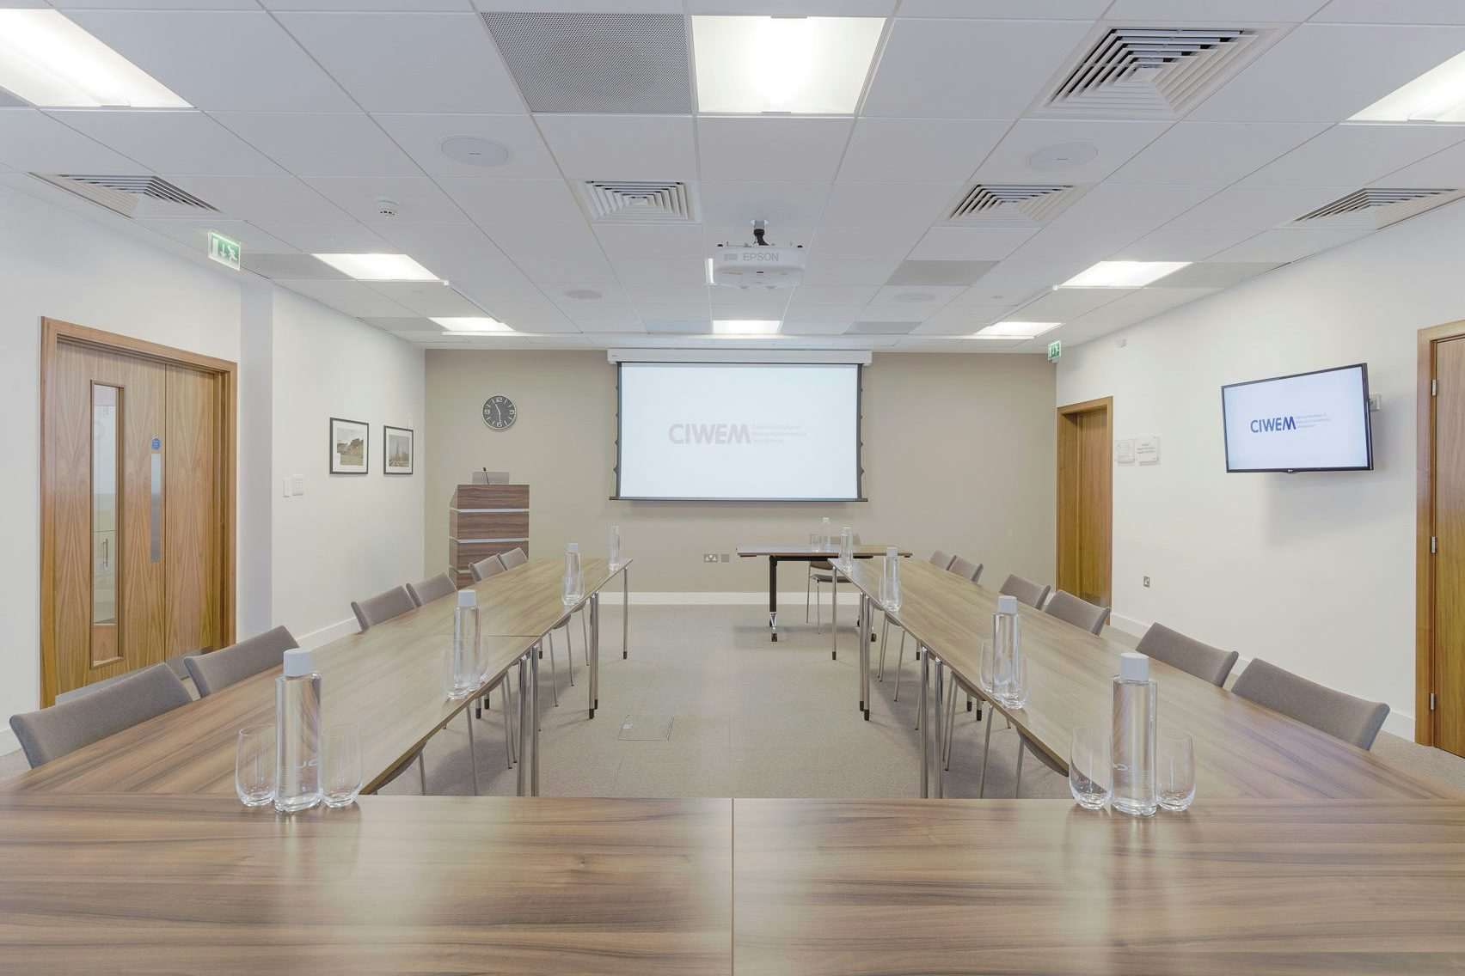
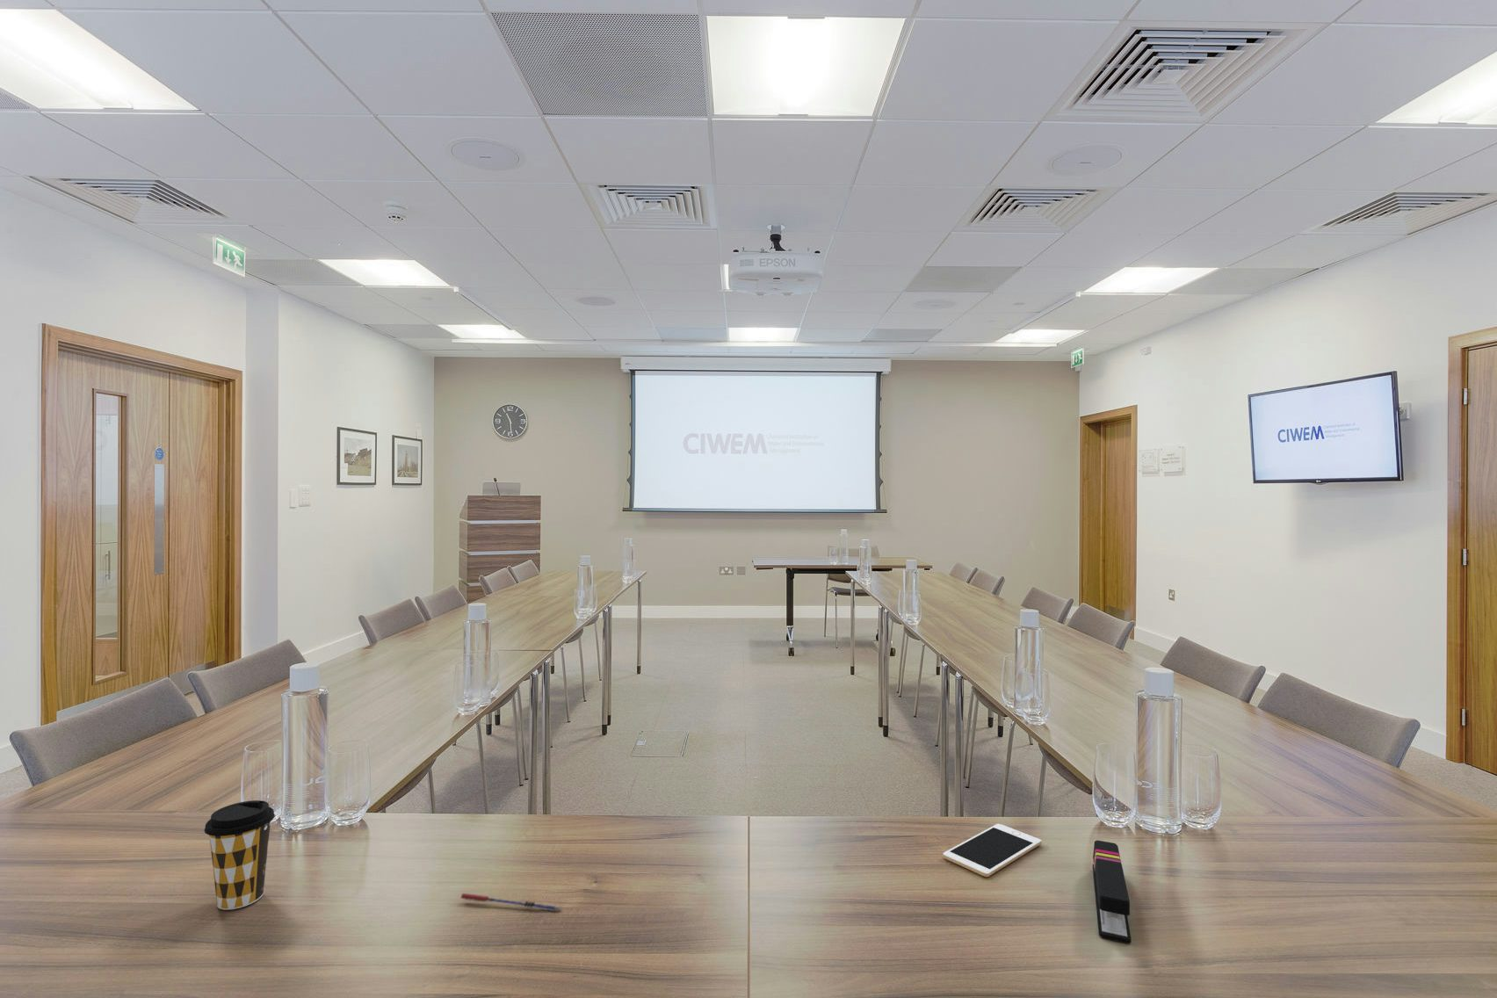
+ coffee cup [204,800,276,911]
+ stapler [1092,840,1132,943]
+ pen [460,892,562,912]
+ cell phone [942,823,1043,878]
